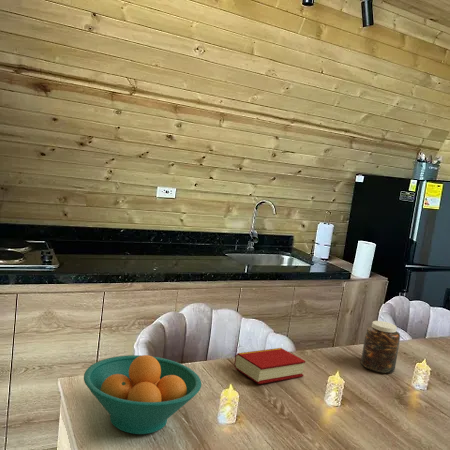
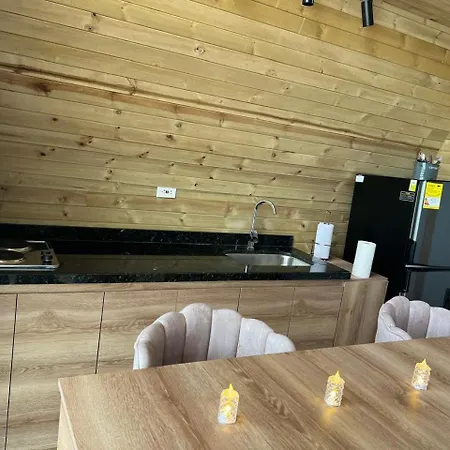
- fruit bowl [83,354,202,435]
- jar [360,320,401,374]
- book [233,347,306,385]
